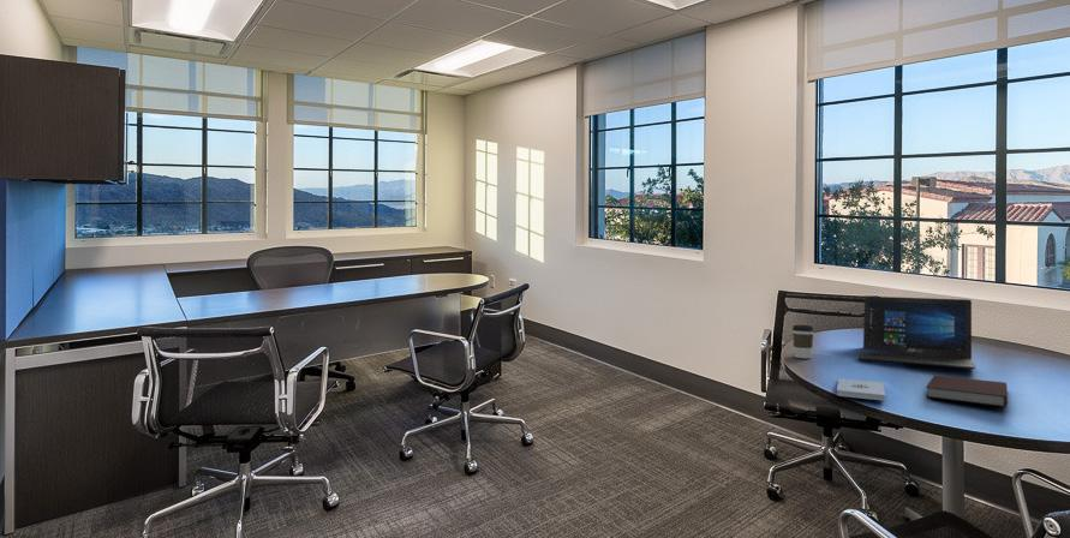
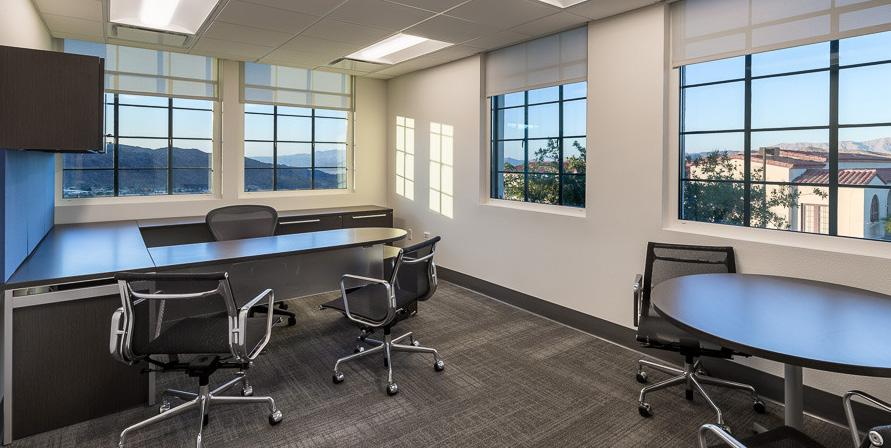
- notepad [836,377,886,402]
- coffee cup [791,324,815,359]
- laptop [856,295,976,370]
- notebook [925,373,1009,408]
